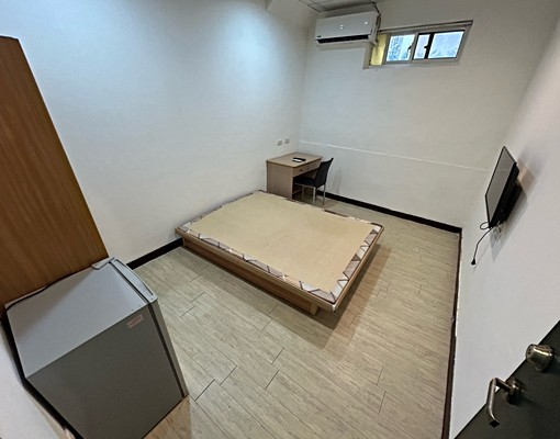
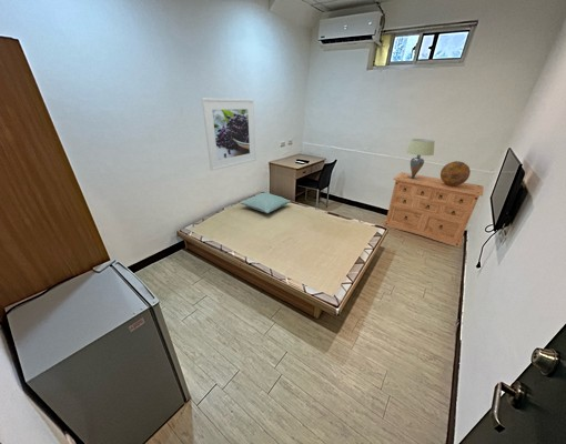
+ decorative sphere [439,160,472,185]
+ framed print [201,97,256,172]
+ pillow [239,191,292,214]
+ dresser [382,171,485,249]
+ lampshade [405,138,436,179]
